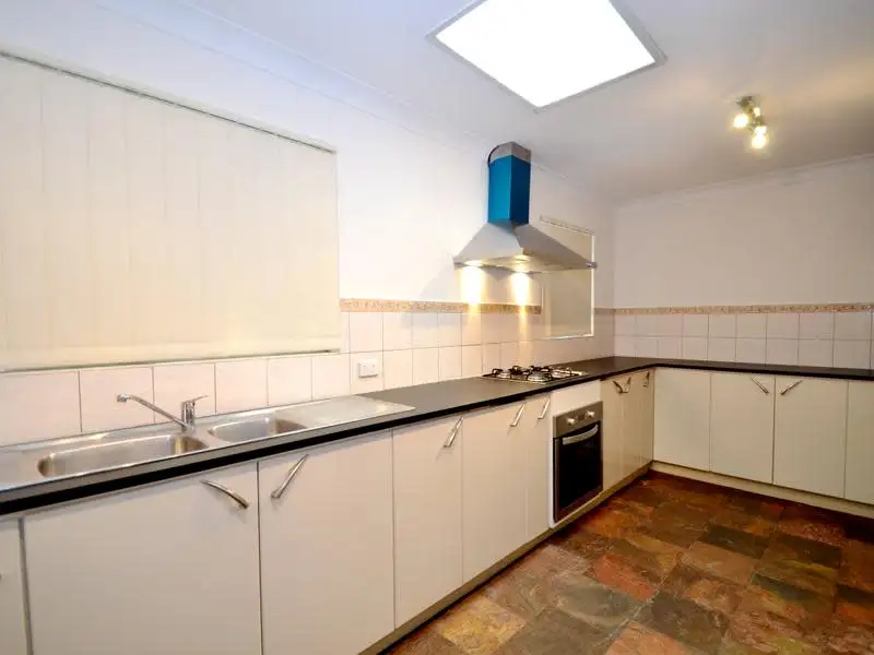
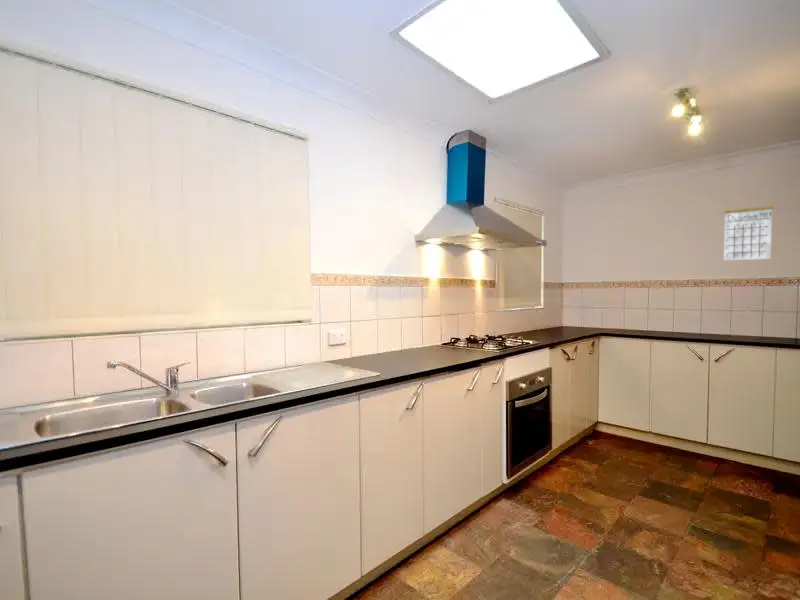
+ calendar [723,195,774,261]
